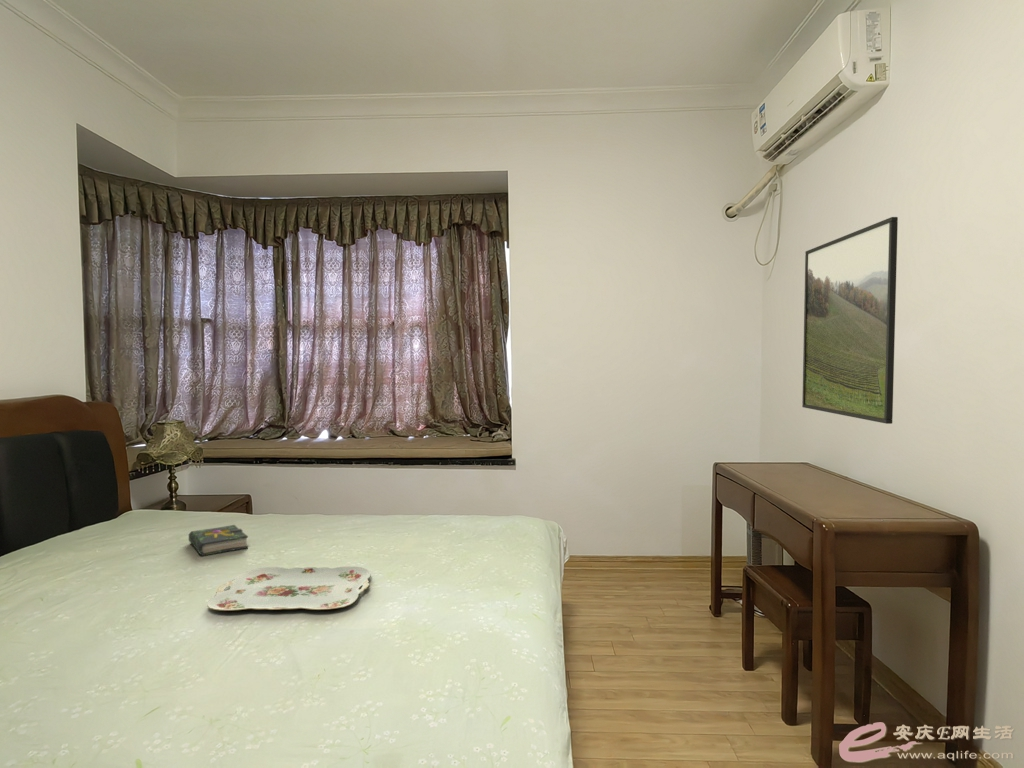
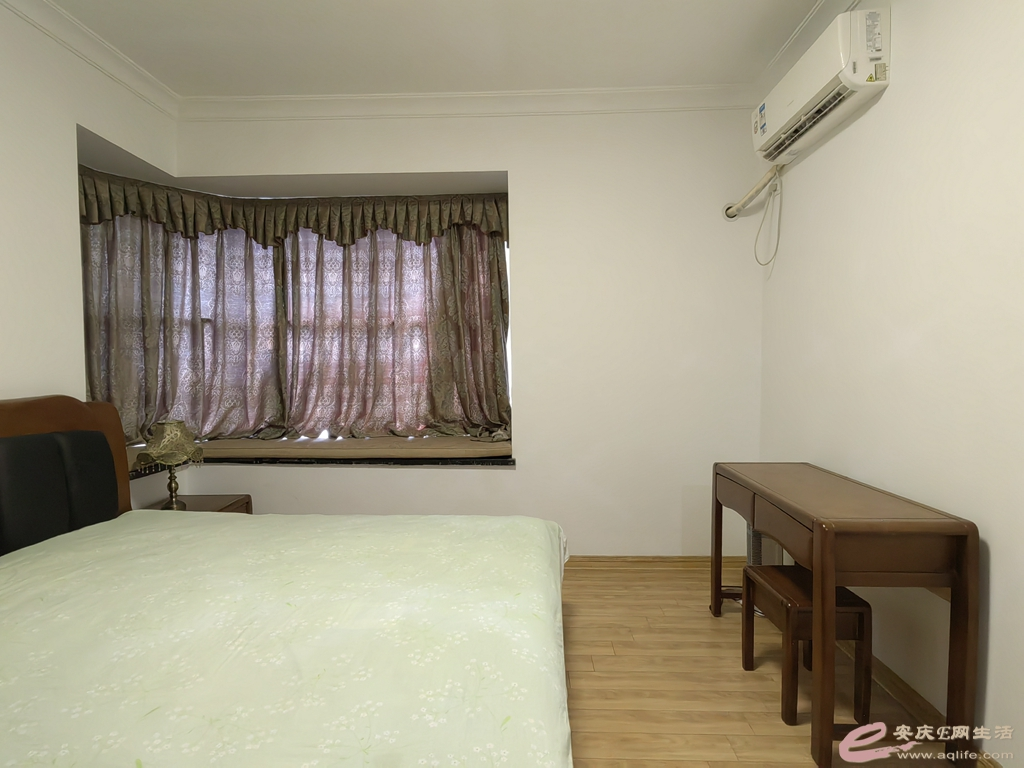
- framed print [801,216,899,425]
- book [188,524,249,557]
- serving tray [206,565,372,611]
